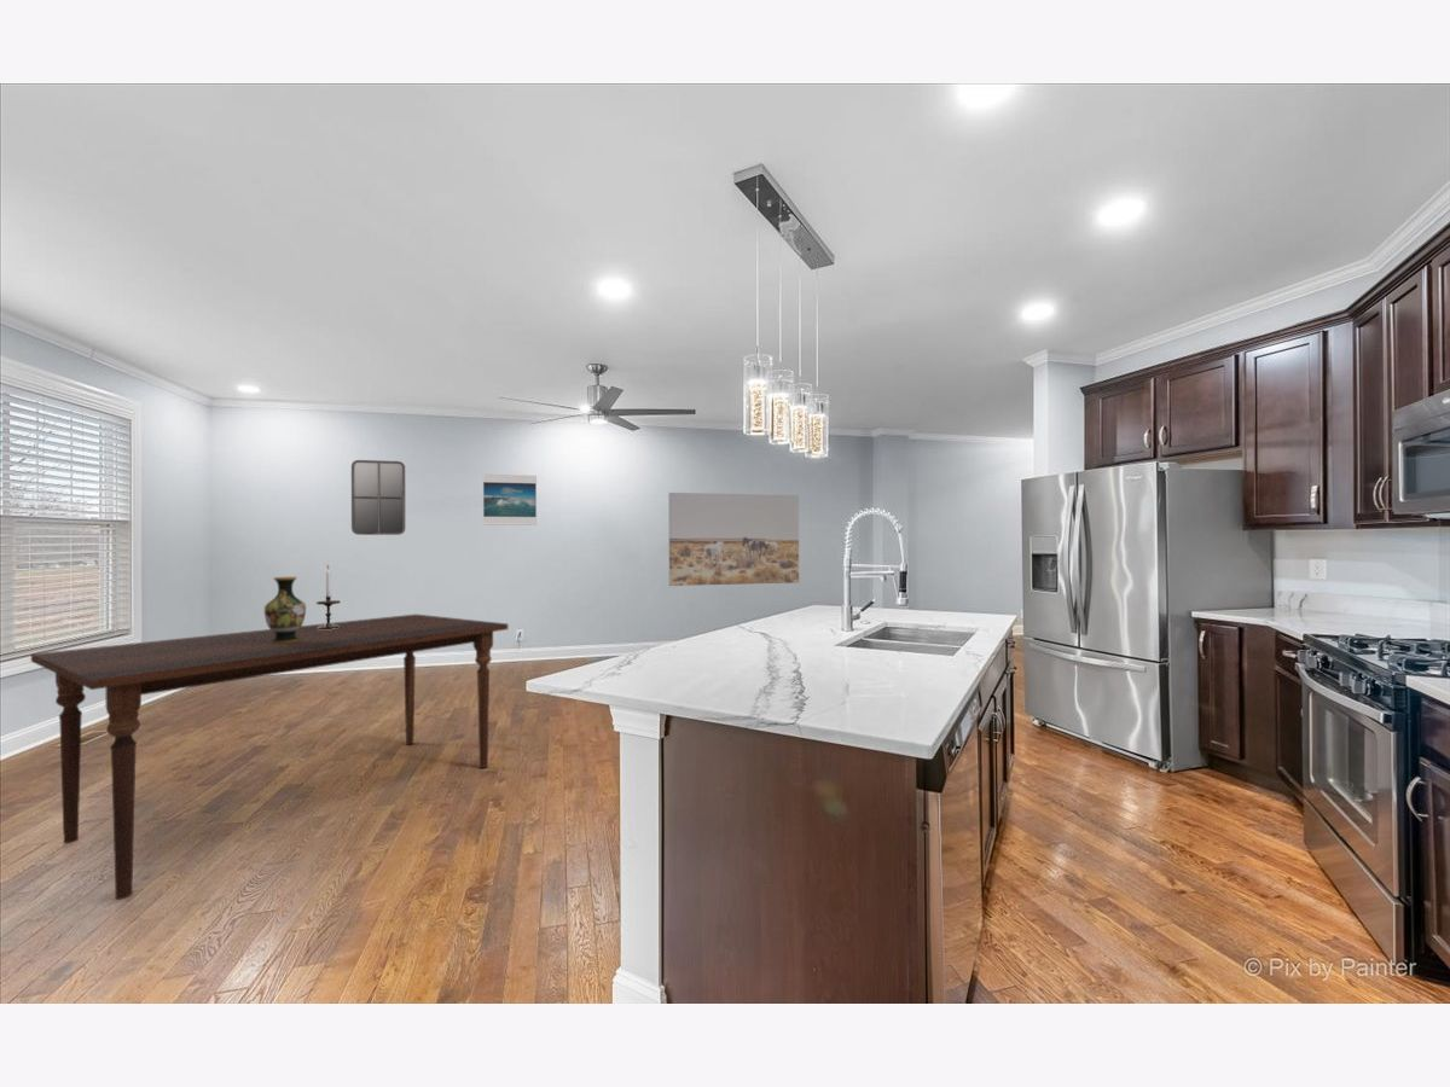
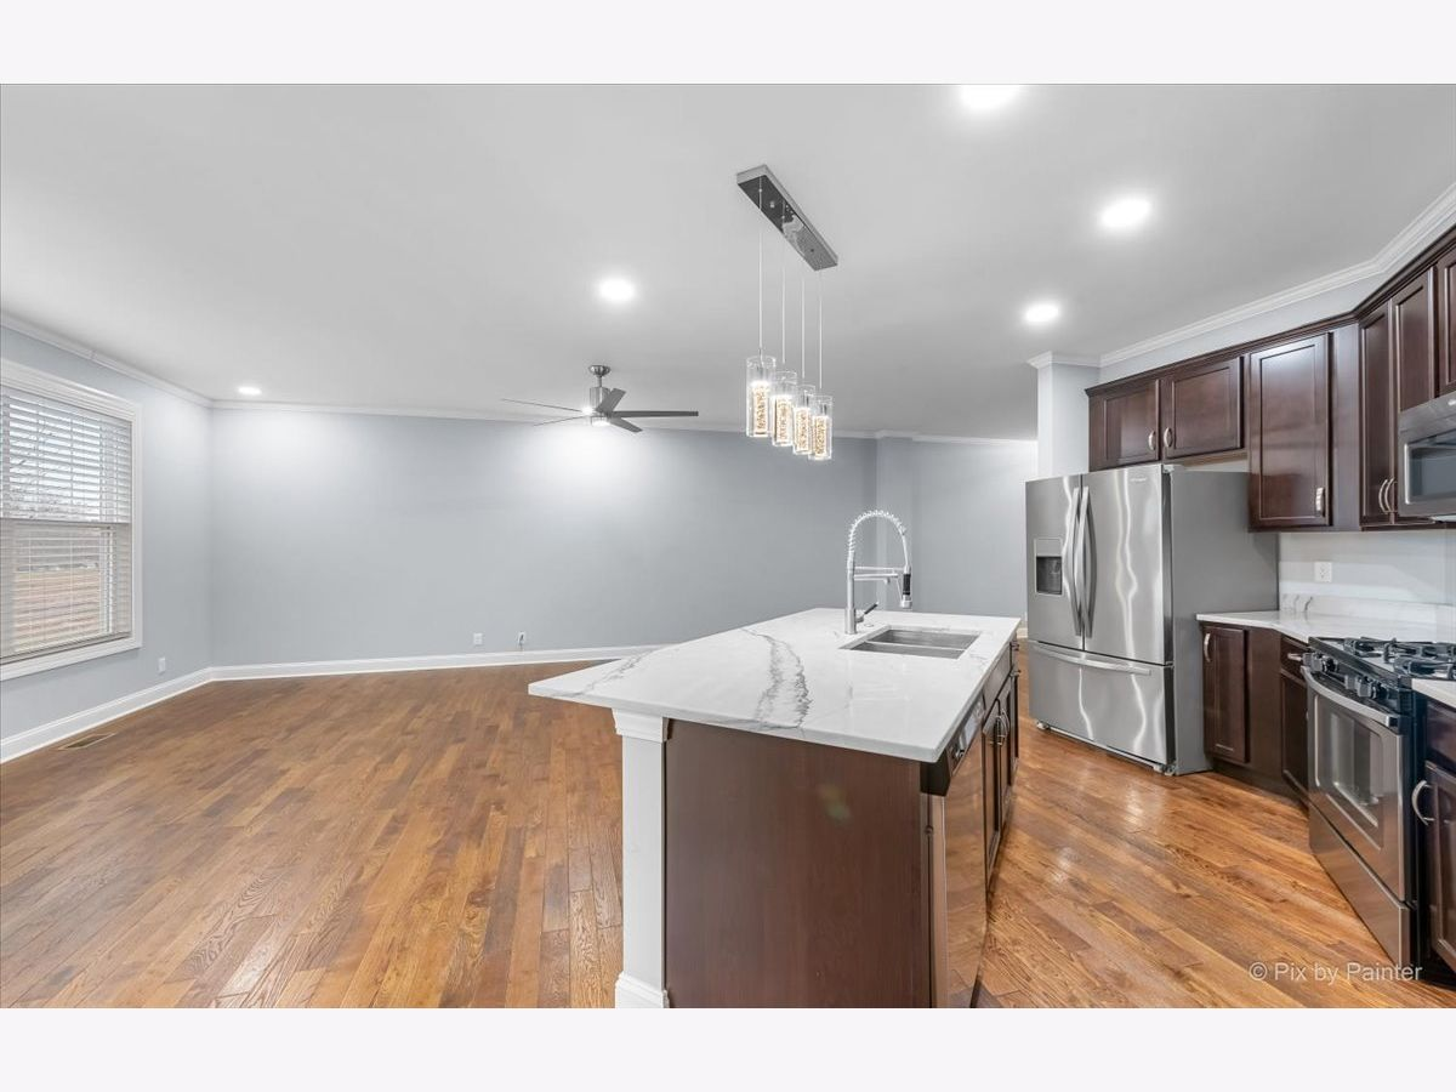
- dining table [30,614,510,901]
- wall art [667,492,800,587]
- vase [263,576,307,643]
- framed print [482,473,538,527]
- candlestick [315,564,342,629]
- home mirror [350,459,406,536]
